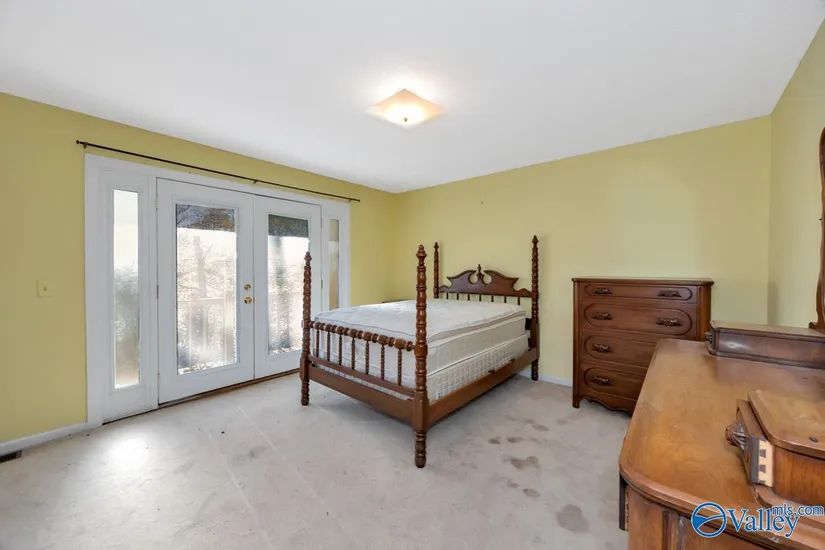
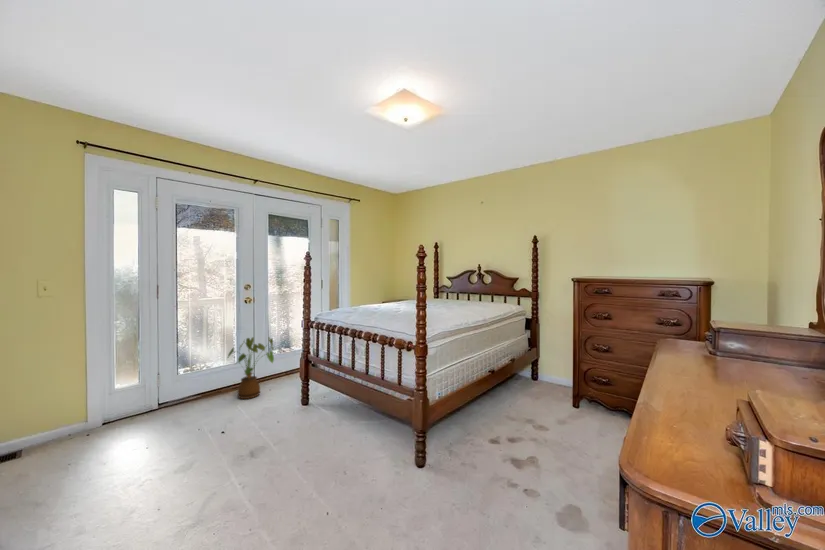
+ house plant [226,336,275,400]
